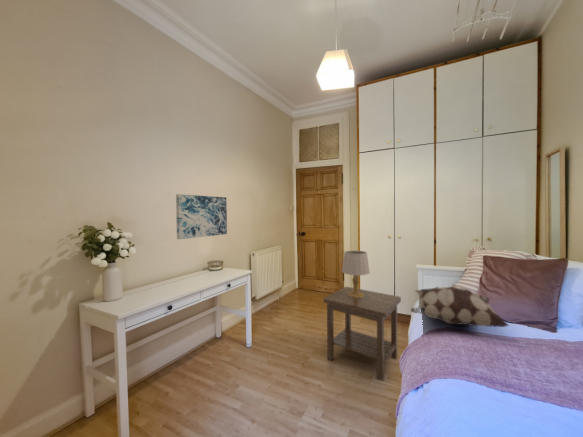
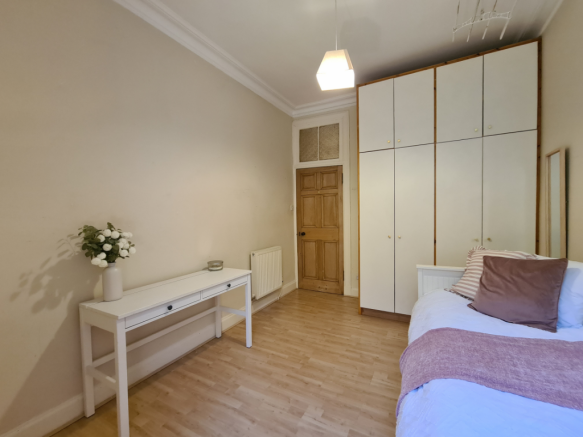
- side table [323,286,402,382]
- decorative pillow [410,285,510,328]
- wall art [175,193,228,240]
- table lamp [341,250,371,298]
